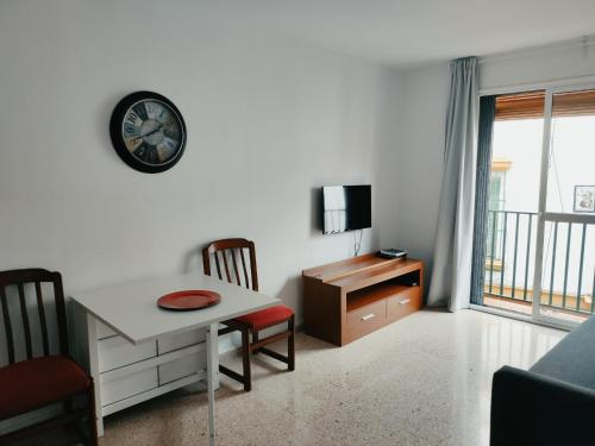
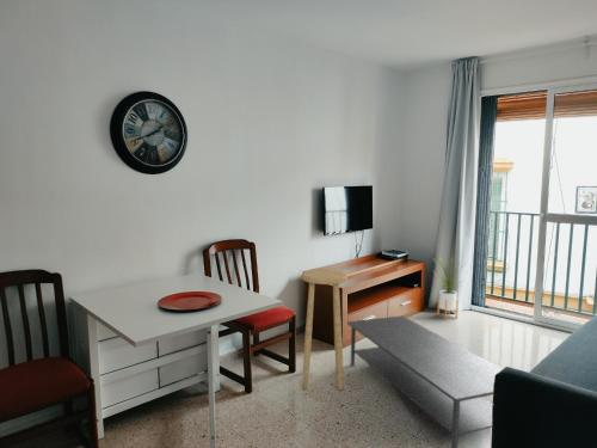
+ stool [301,268,349,391]
+ house plant [432,254,468,320]
+ coffee table [346,314,503,448]
